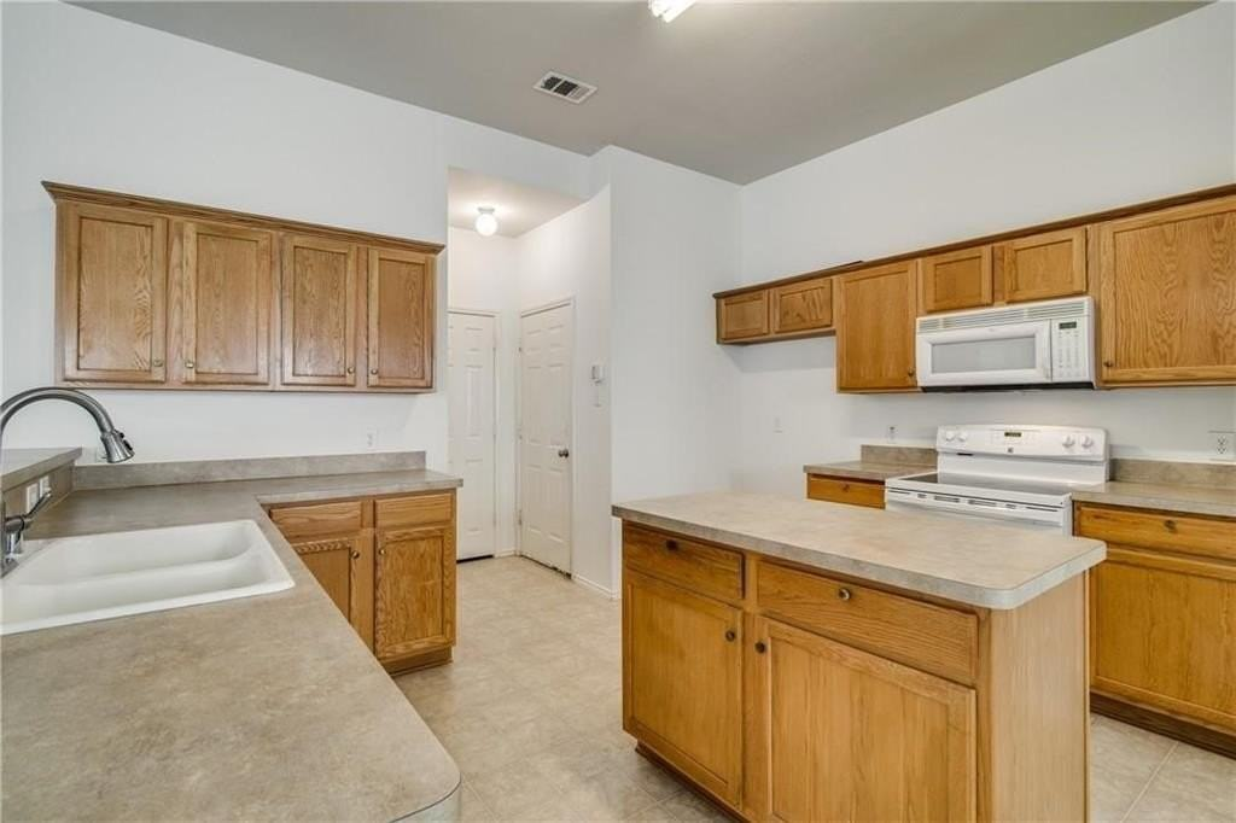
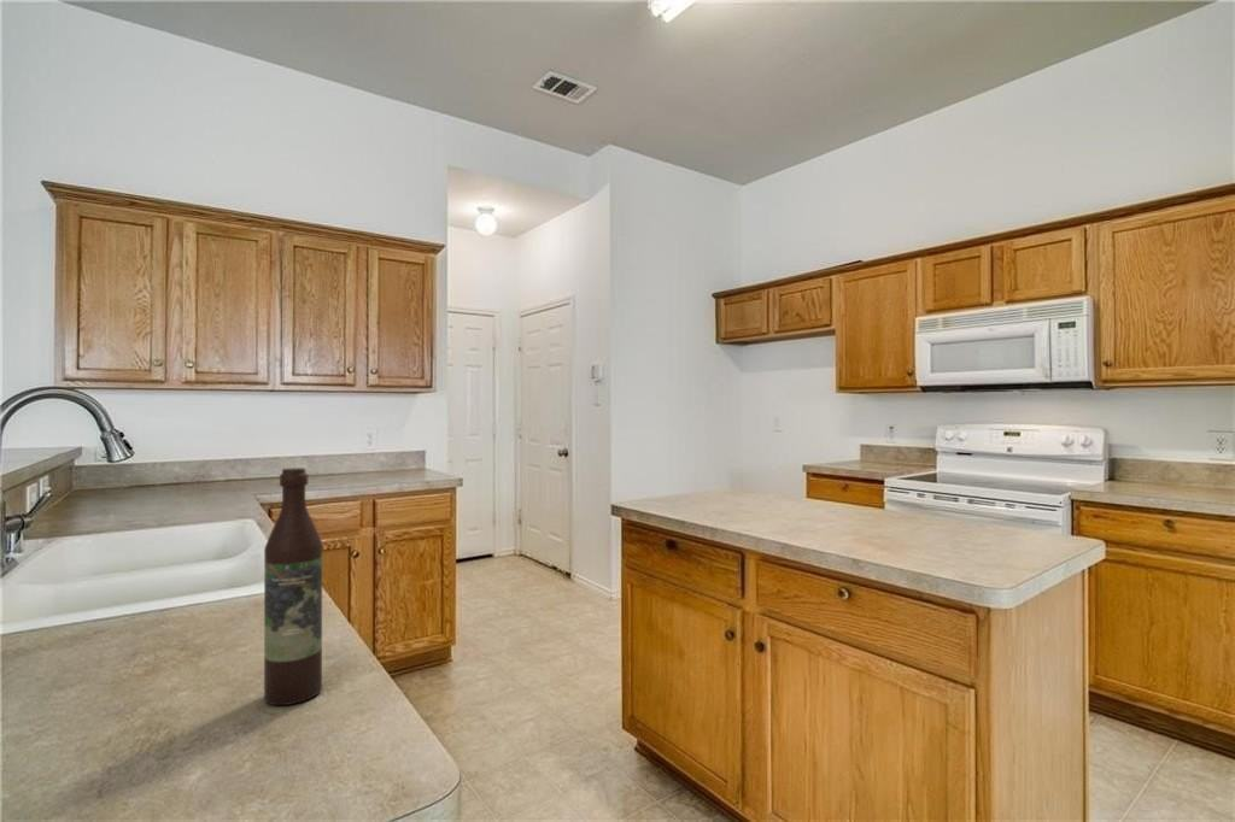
+ wine bottle [263,466,323,706]
